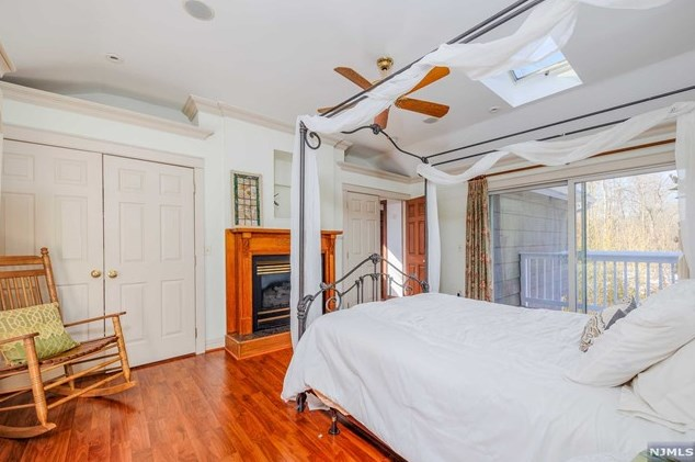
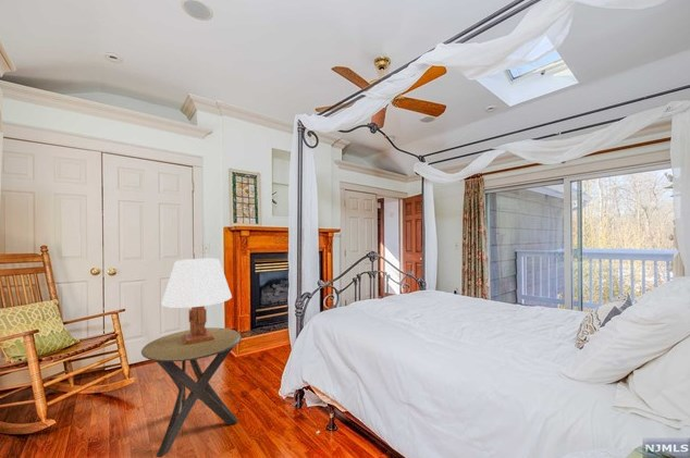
+ table lamp [161,258,233,345]
+ side table [140,326,243,458]
